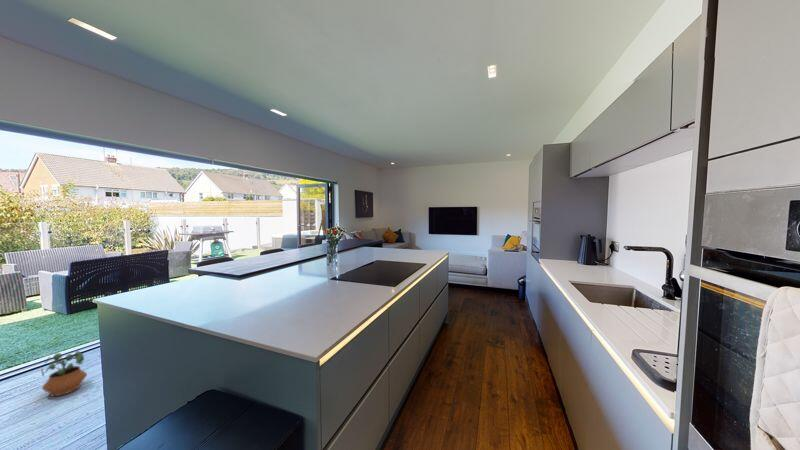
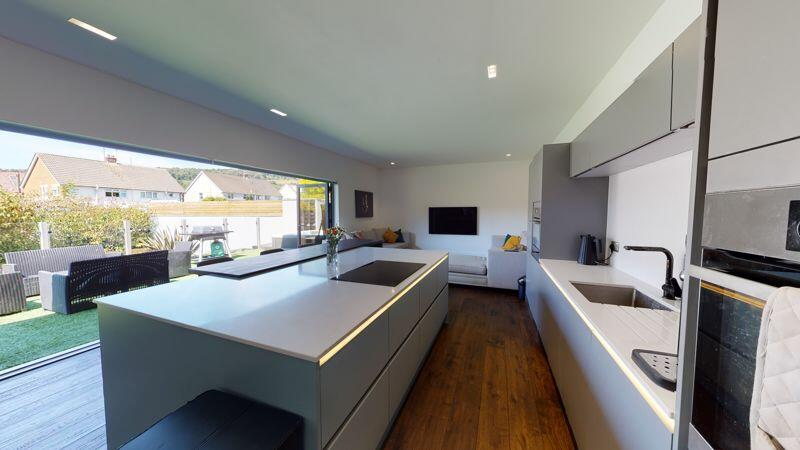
- potted plant [40,350,88,397]
